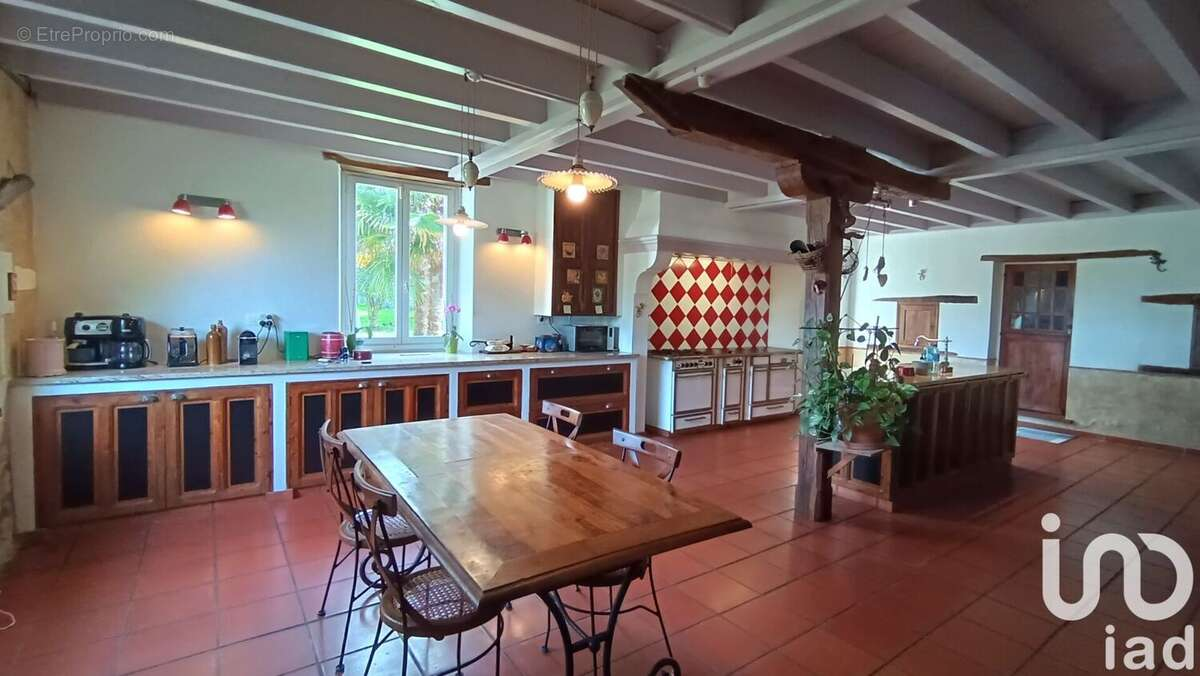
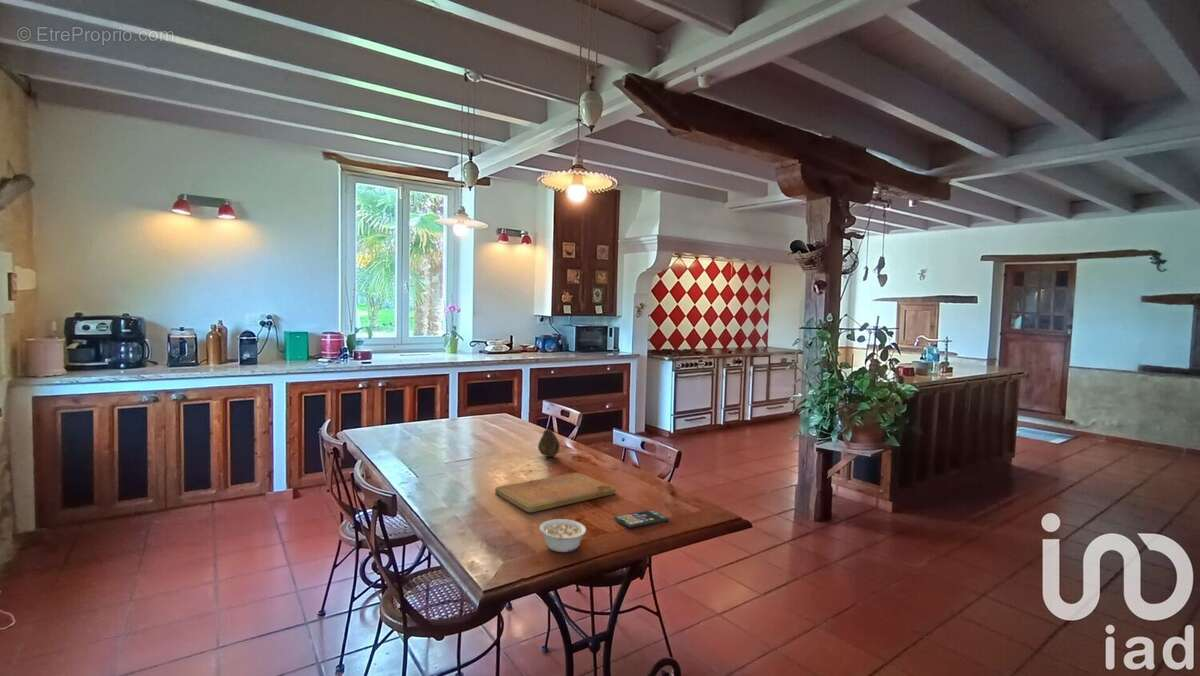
+ cutting board [494,472,616,513]
+ fruit [537,428,561,458]
+ legume [539,518,587,553]
+ smartphone [613,509,670,529]
